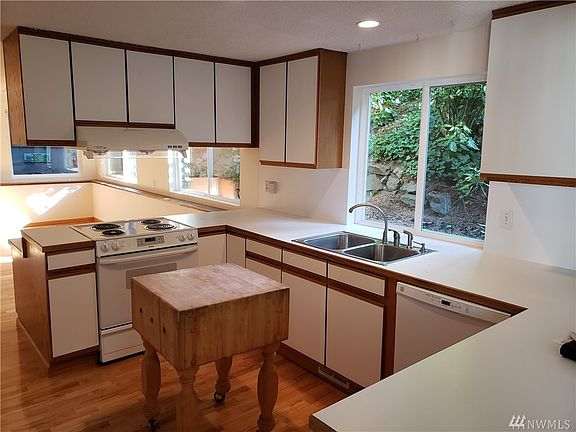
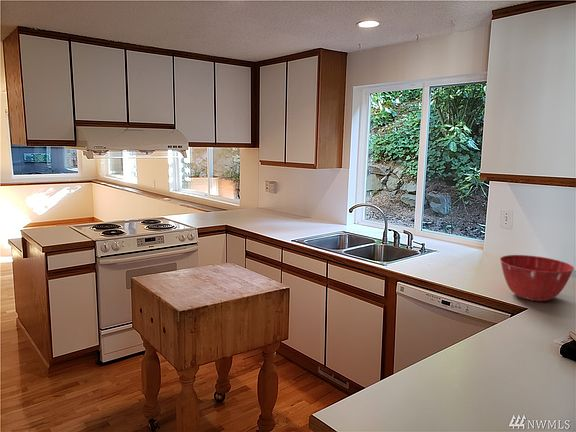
+ mixing bowl [499,254,575,302]
